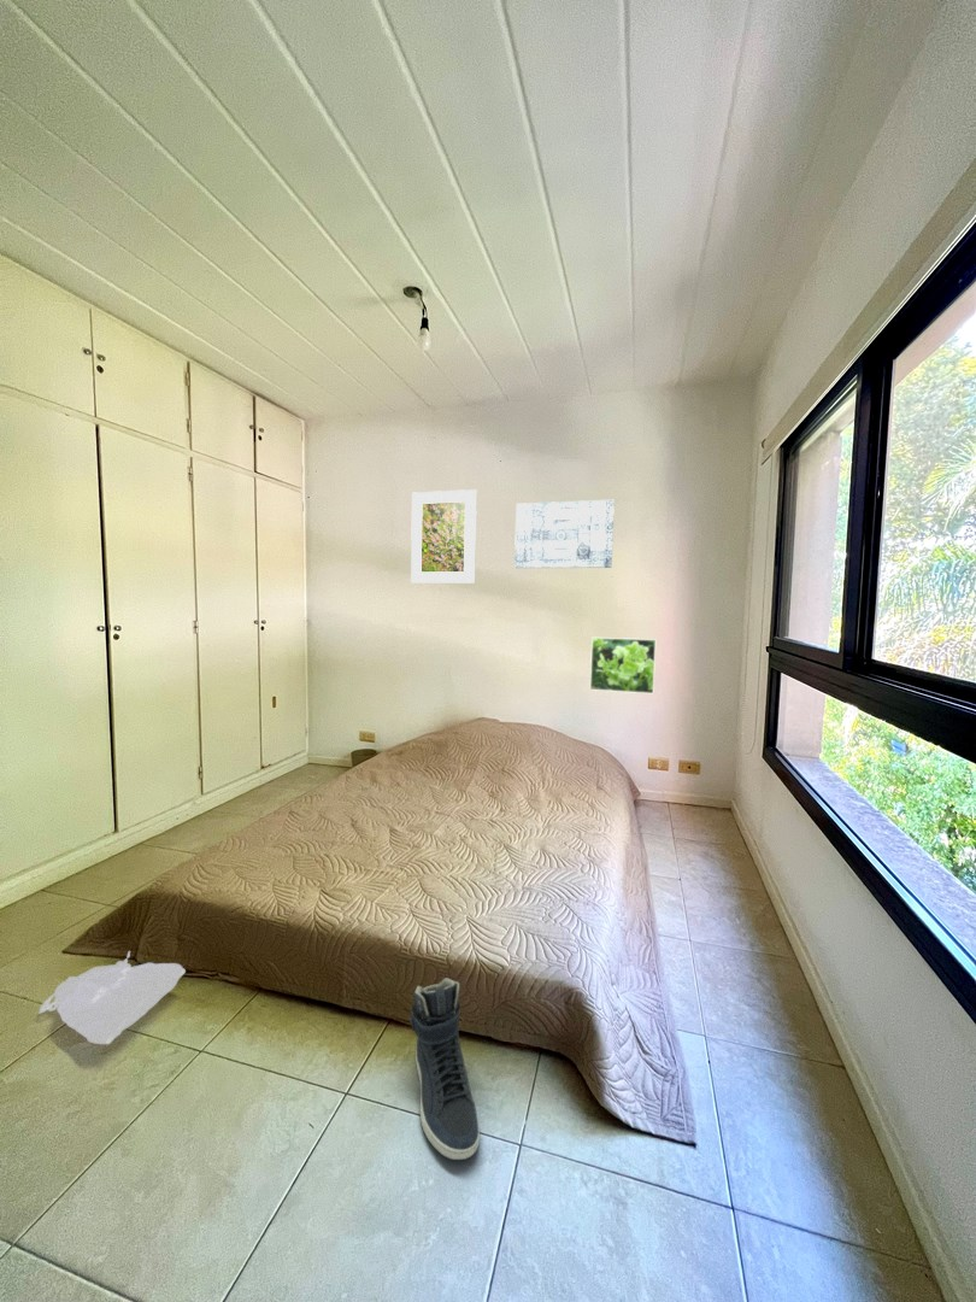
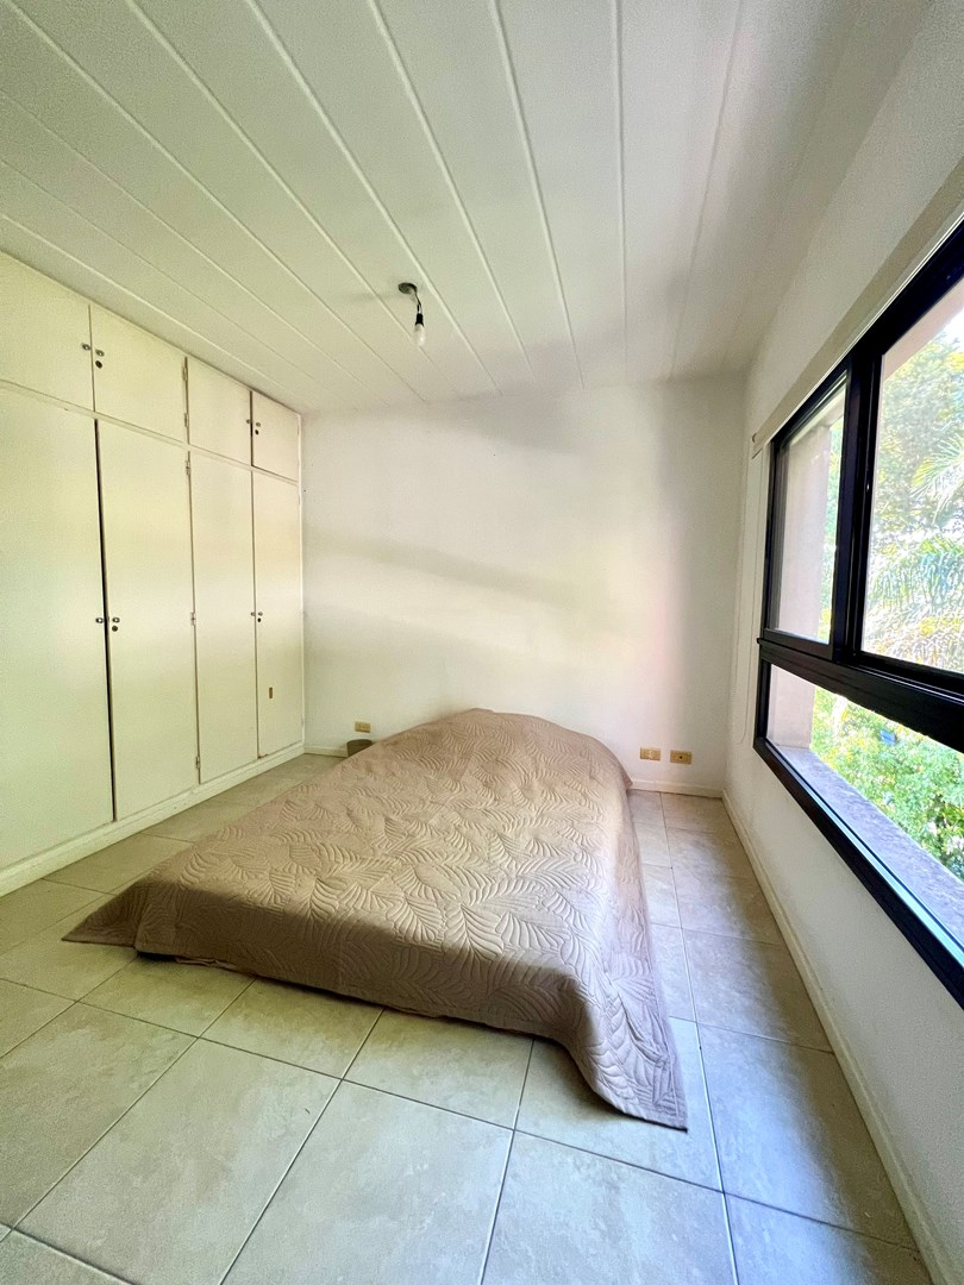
- sneaker [408,978,481,1161]
- bag [37,950,187,1045]
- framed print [589,637,657,694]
- wall art [513,499,616,569]
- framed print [410,488,478,585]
